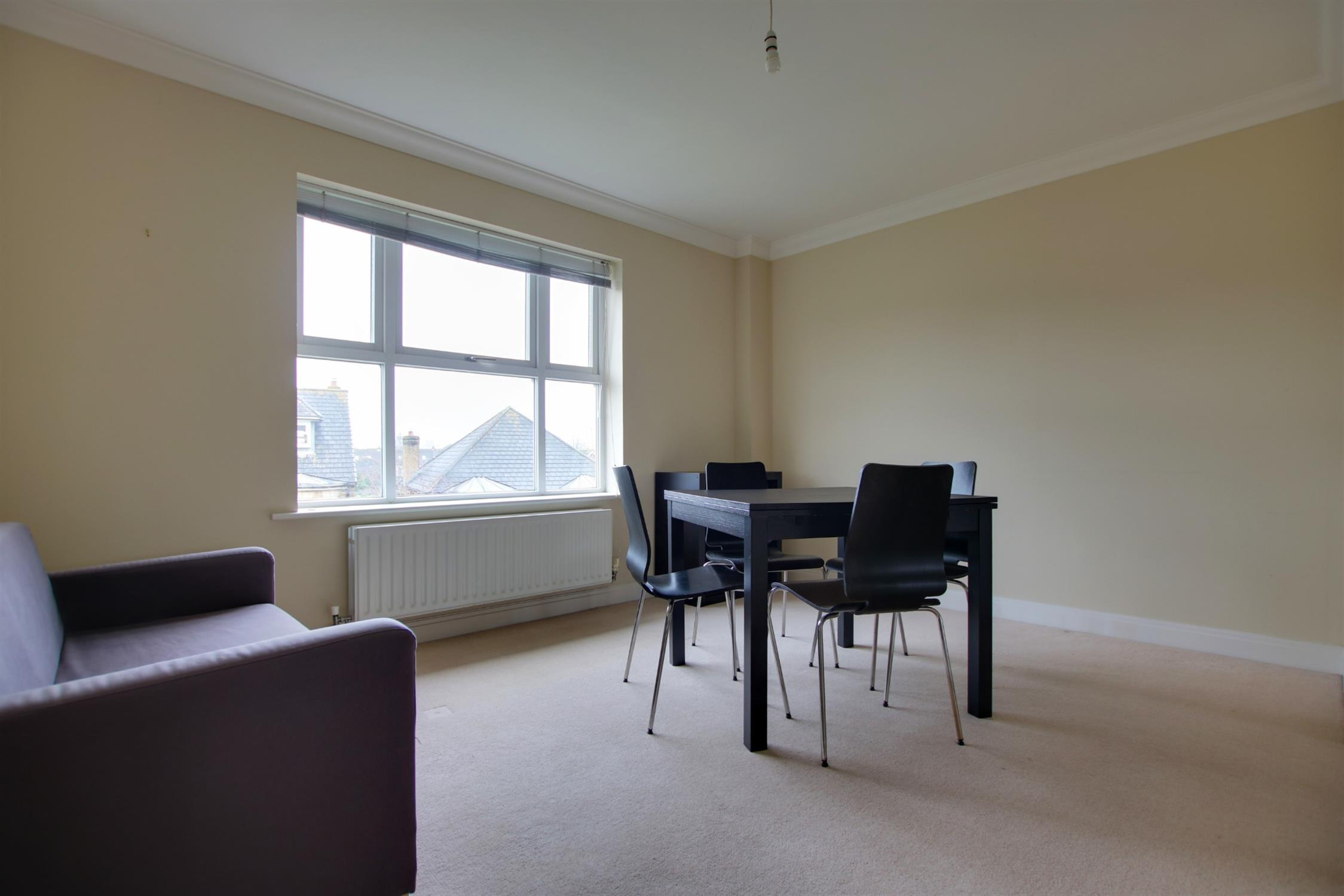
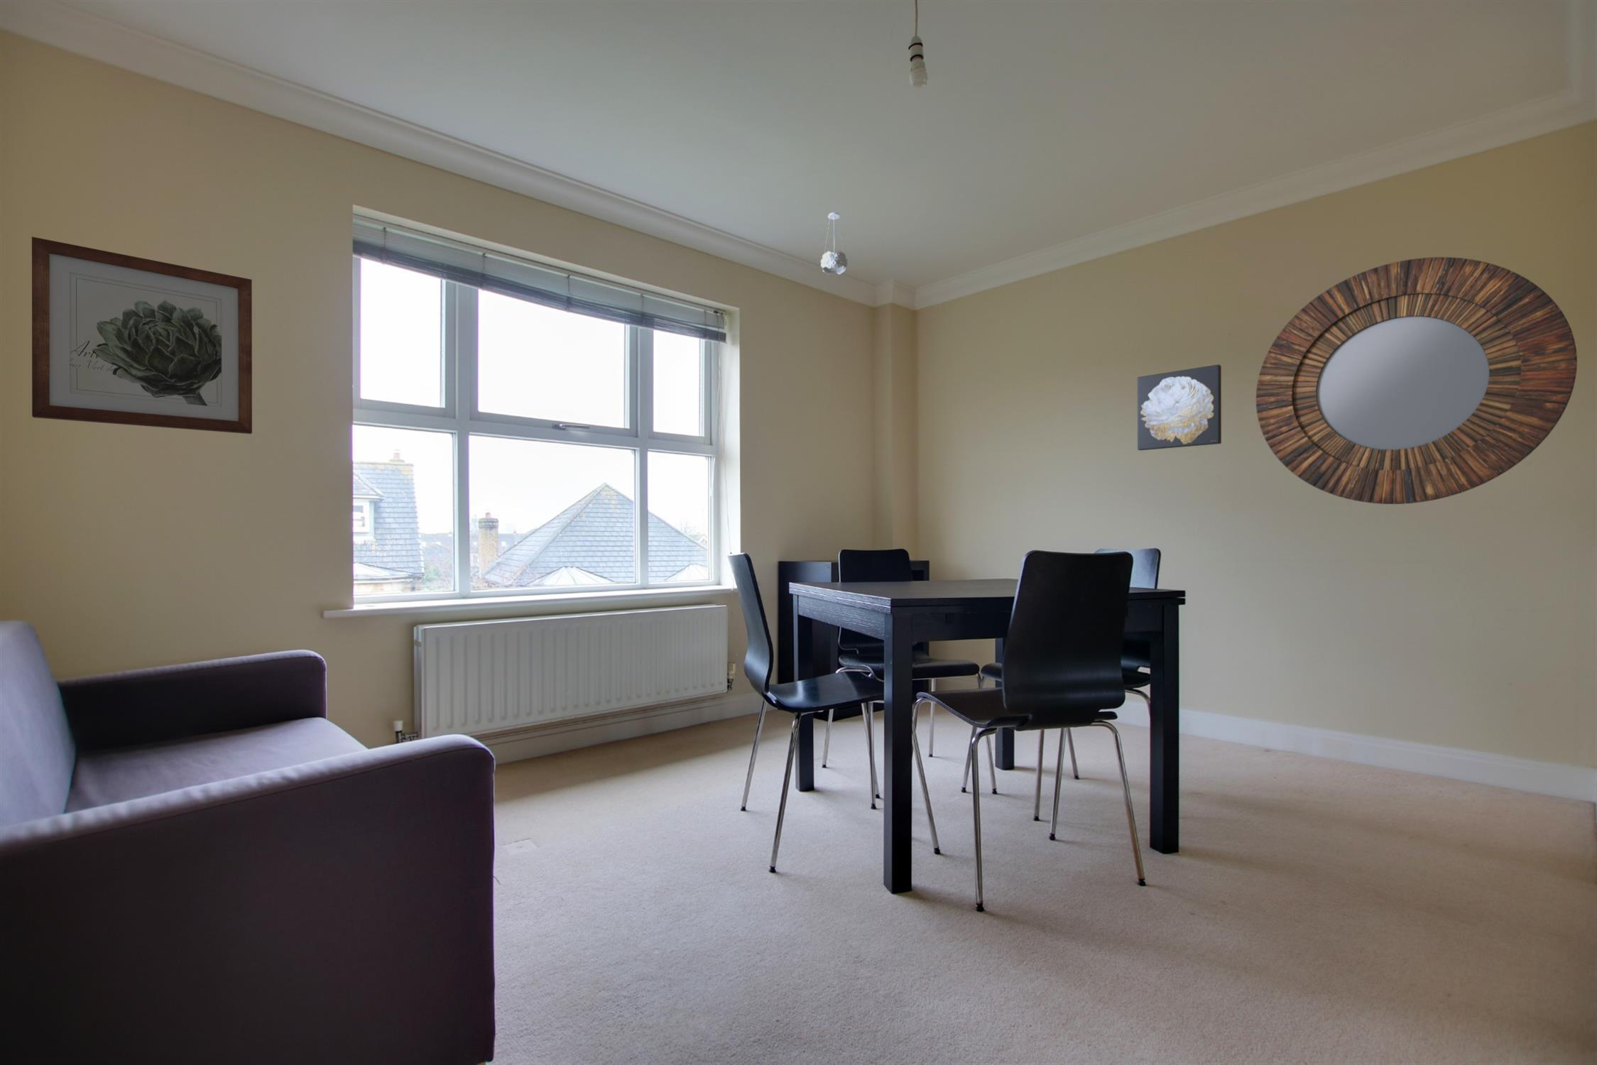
+ wall art [31,235,253,435]
+ home mirror [1256,257,1578,505]
+ pendant light [820,212,848,276]
+ wall art [1137,364,1222,450]
